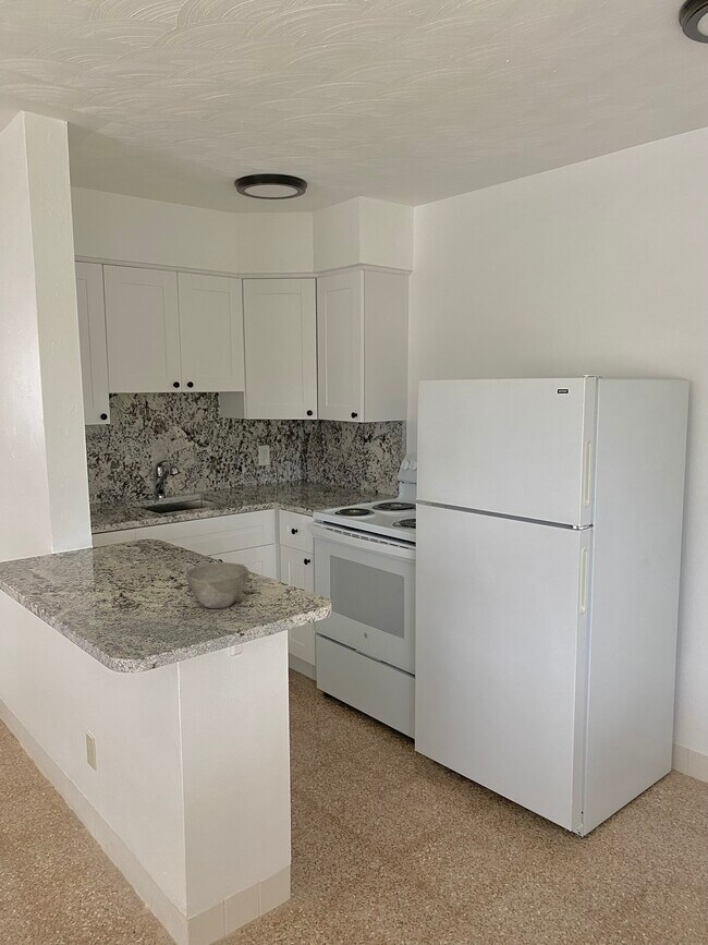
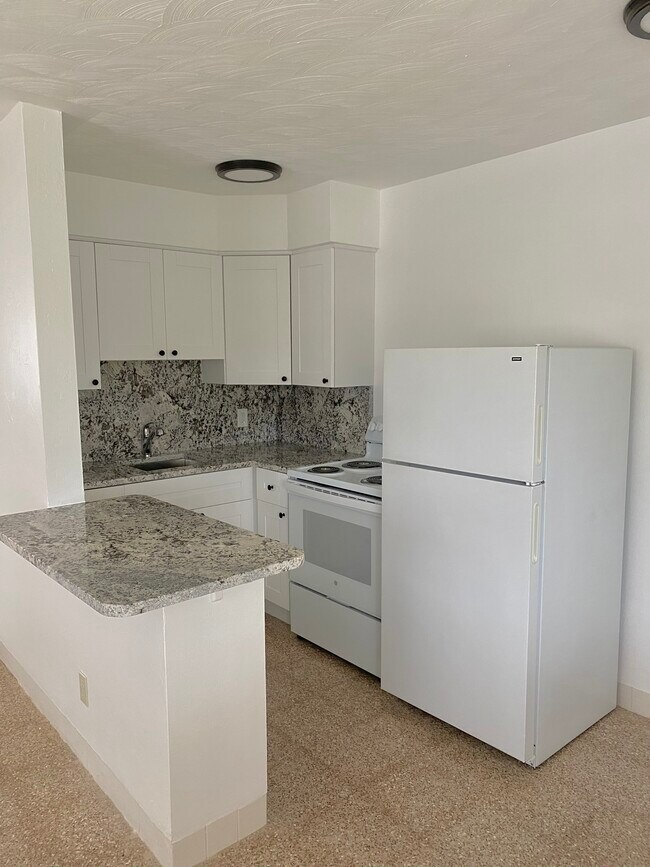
- bowl [185,561,249,609]
